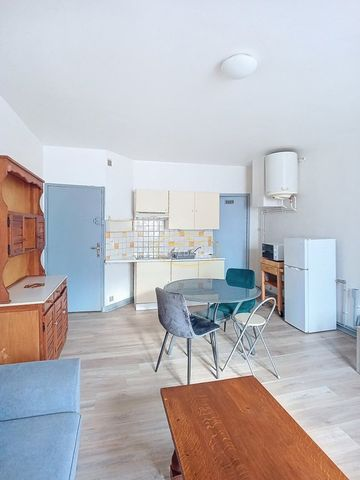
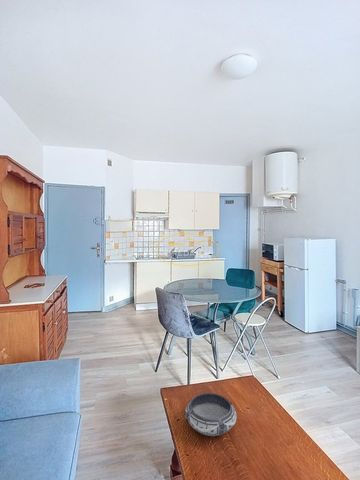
+ bowl [184,392,237,437]
